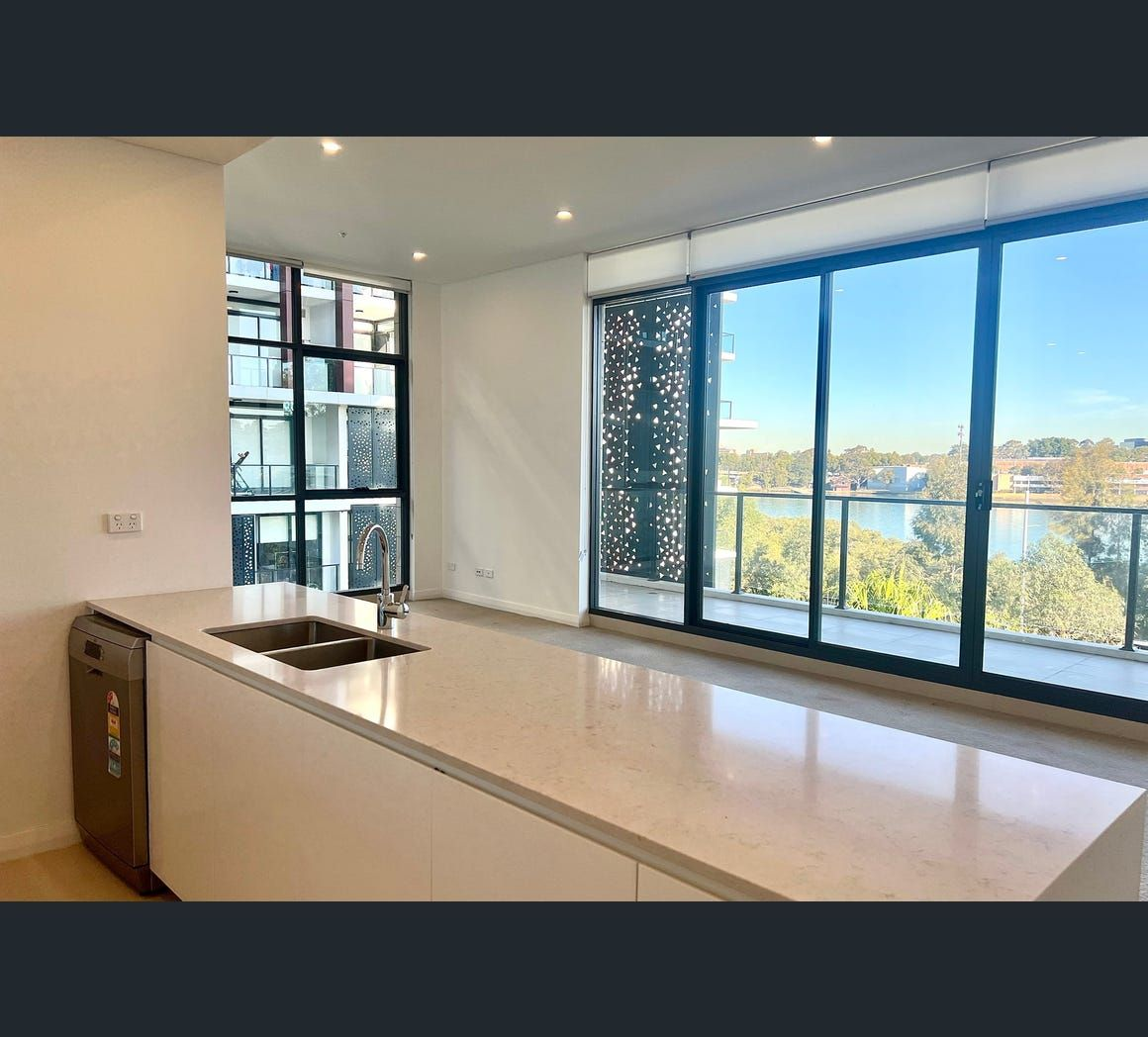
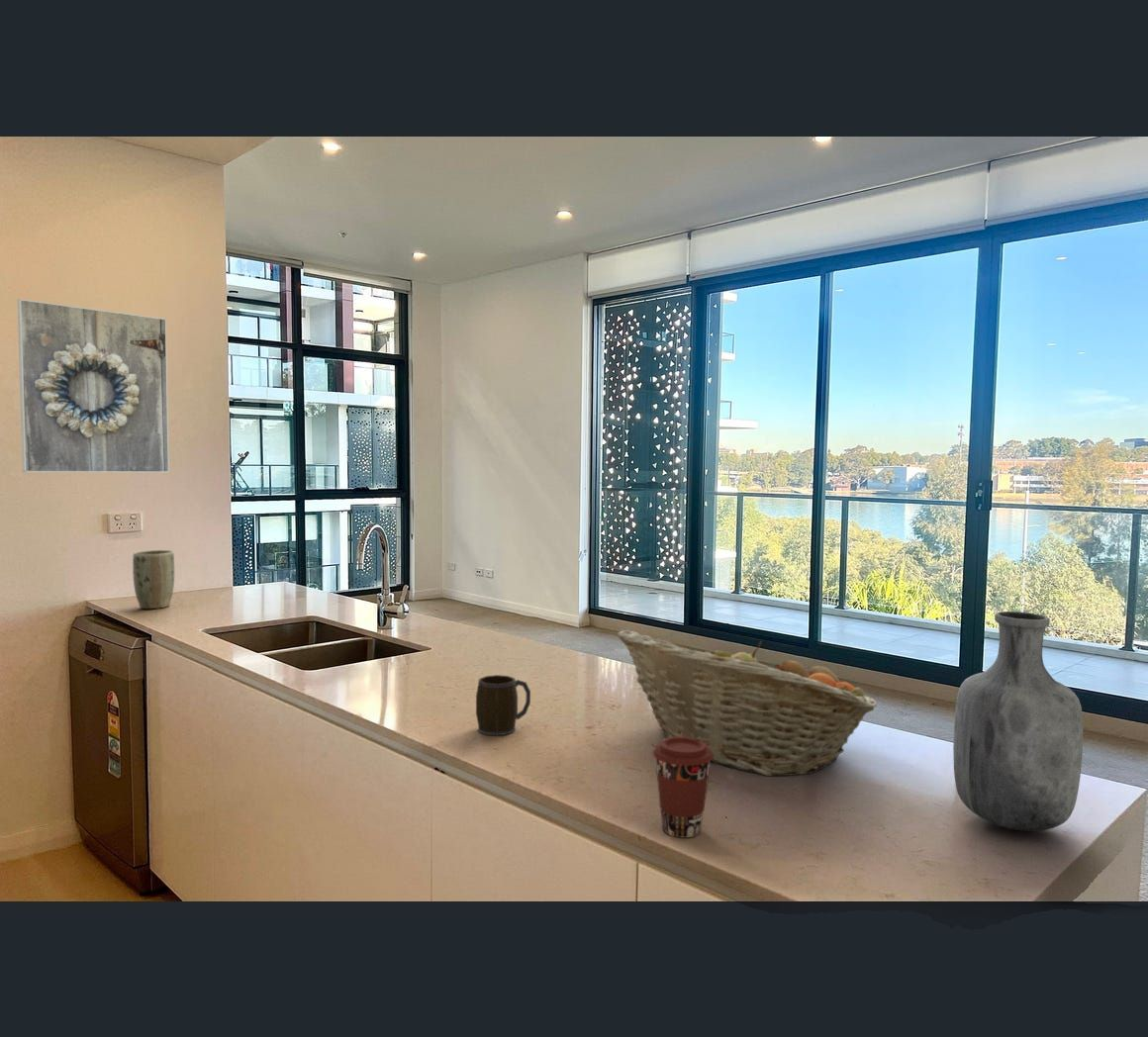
+ fruit basket [616,629,878,777]
+ vase [952,611,1084,832]
+ plant pot [132,549,175,610]
+ mug [475,674,531,736]
+ coffee cup [651,736,714,838]
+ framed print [17,298,170,474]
